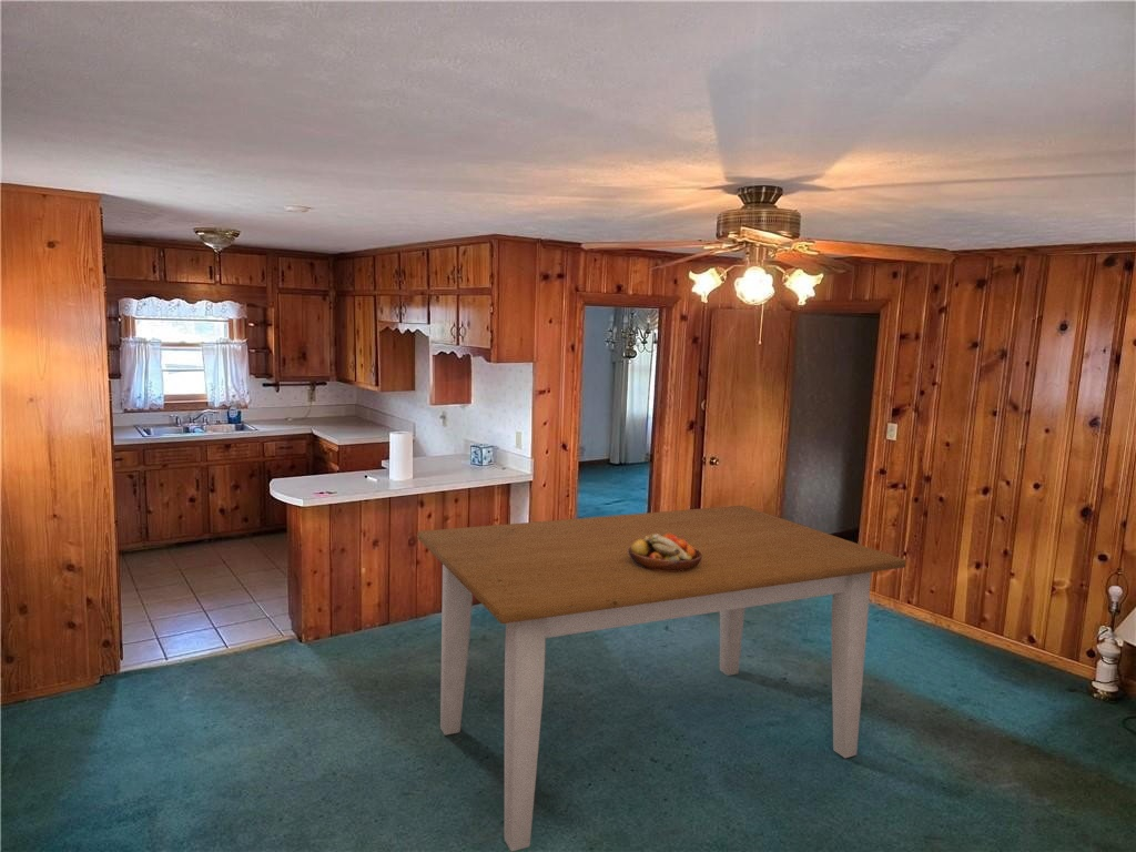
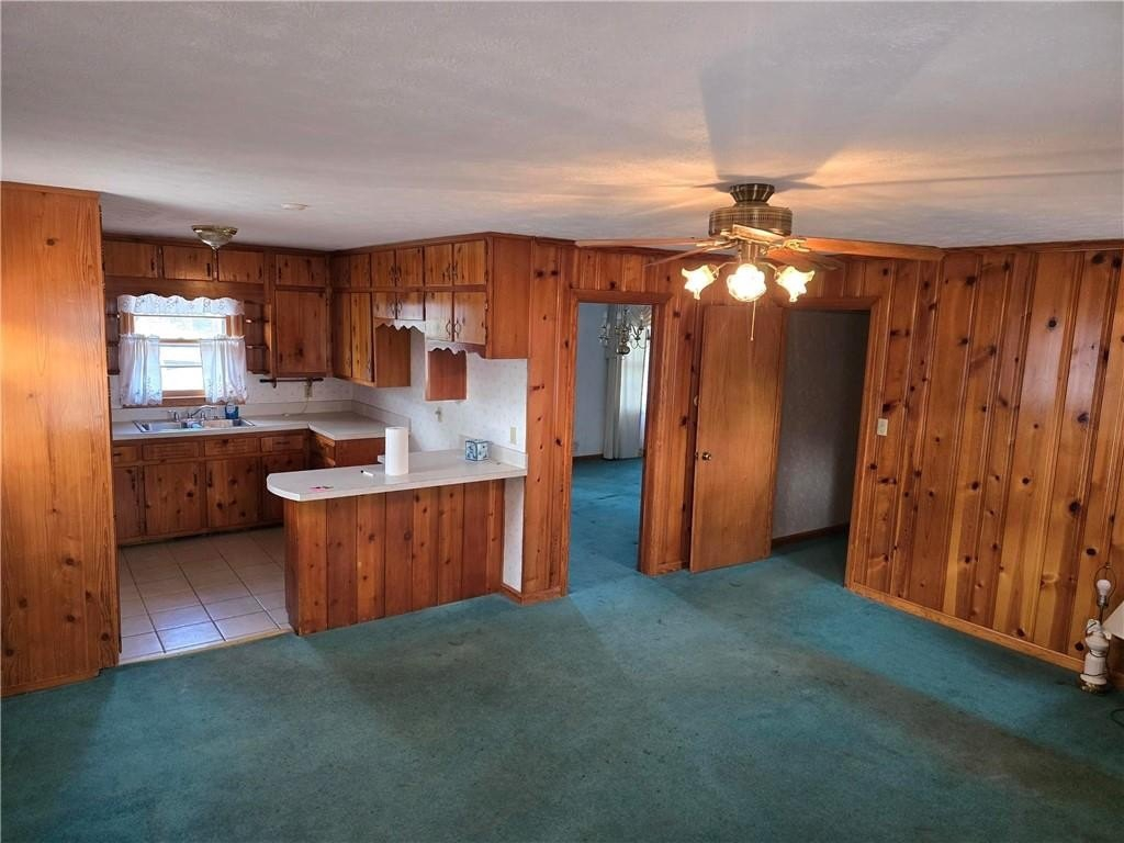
- fruit bowl [629,534,702,571]
- table [416,505,906,852]
